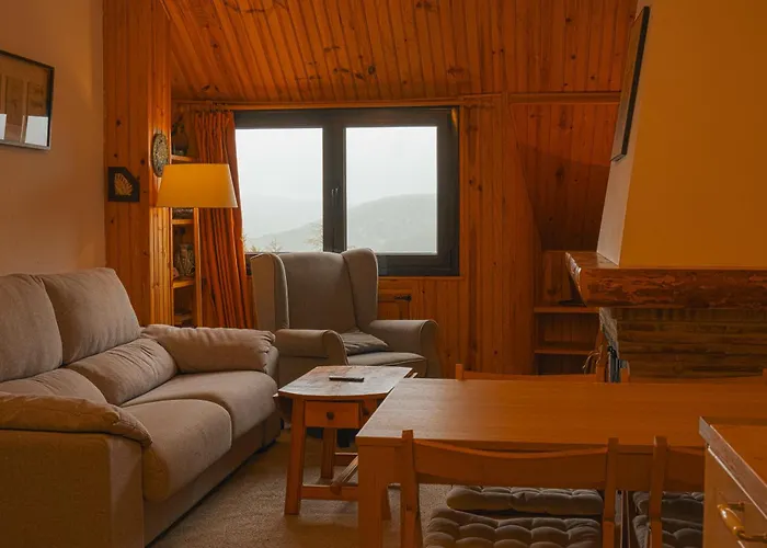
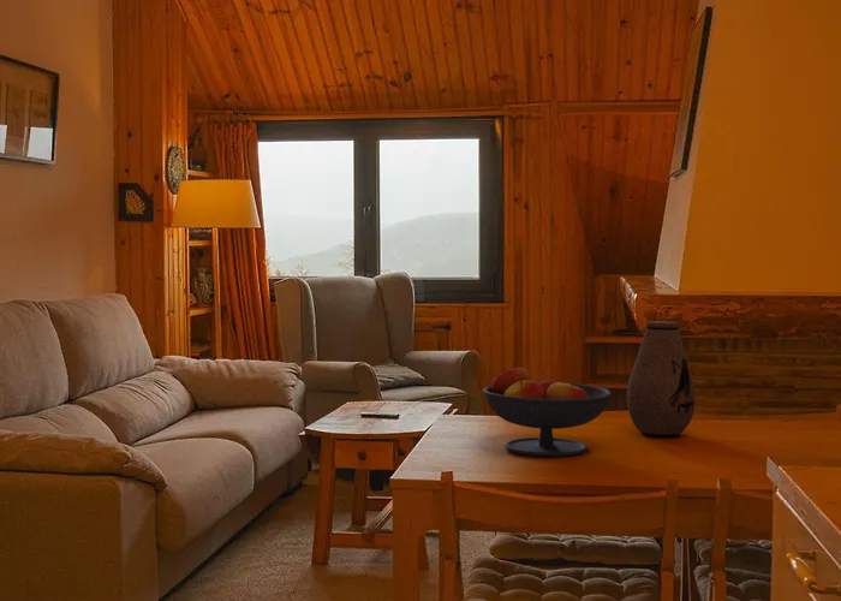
+ fruit bowl [482,365,613,458]
+ vase [626,320,697,439]
